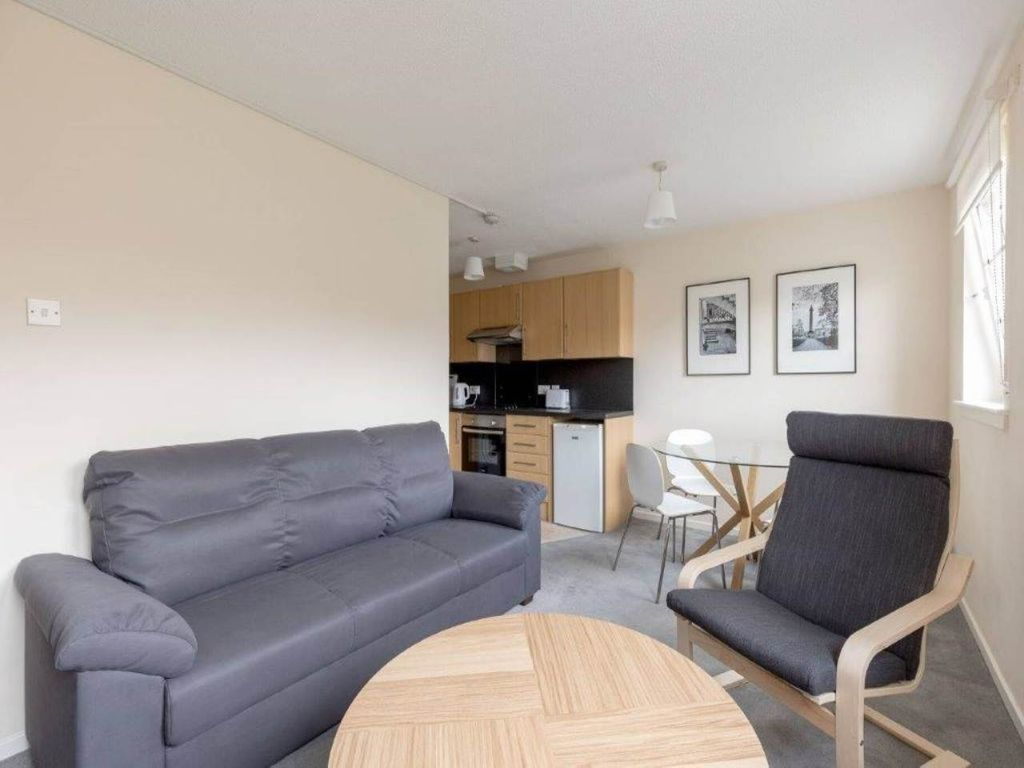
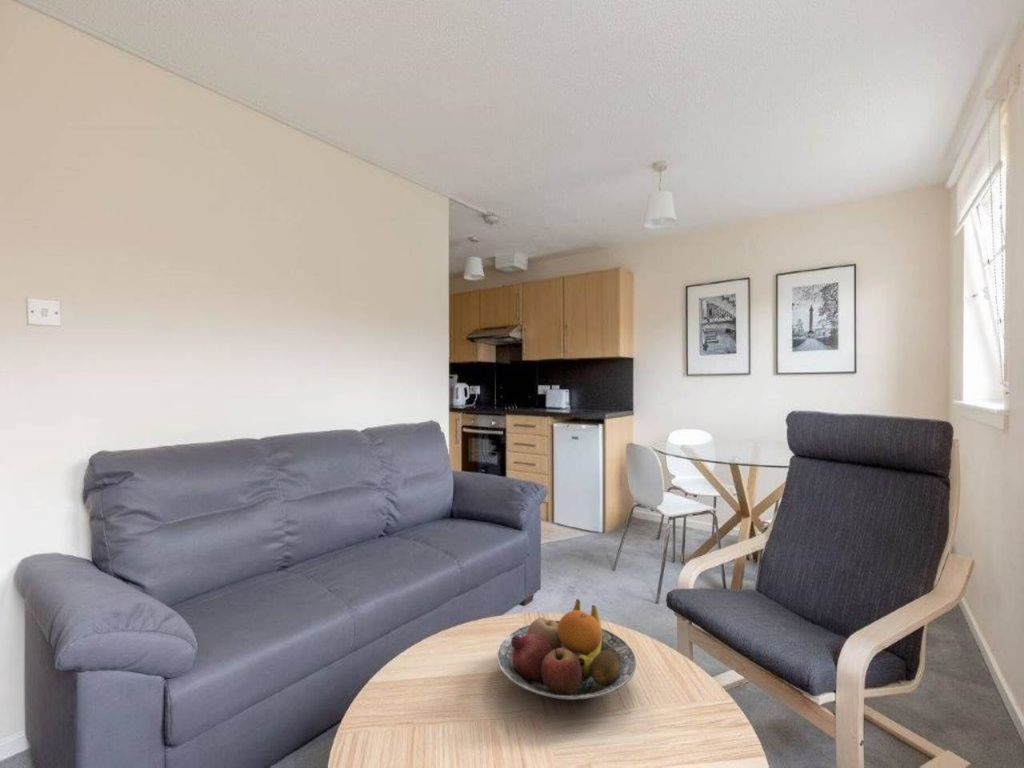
+ fruit bowl [496,598,637,701]
